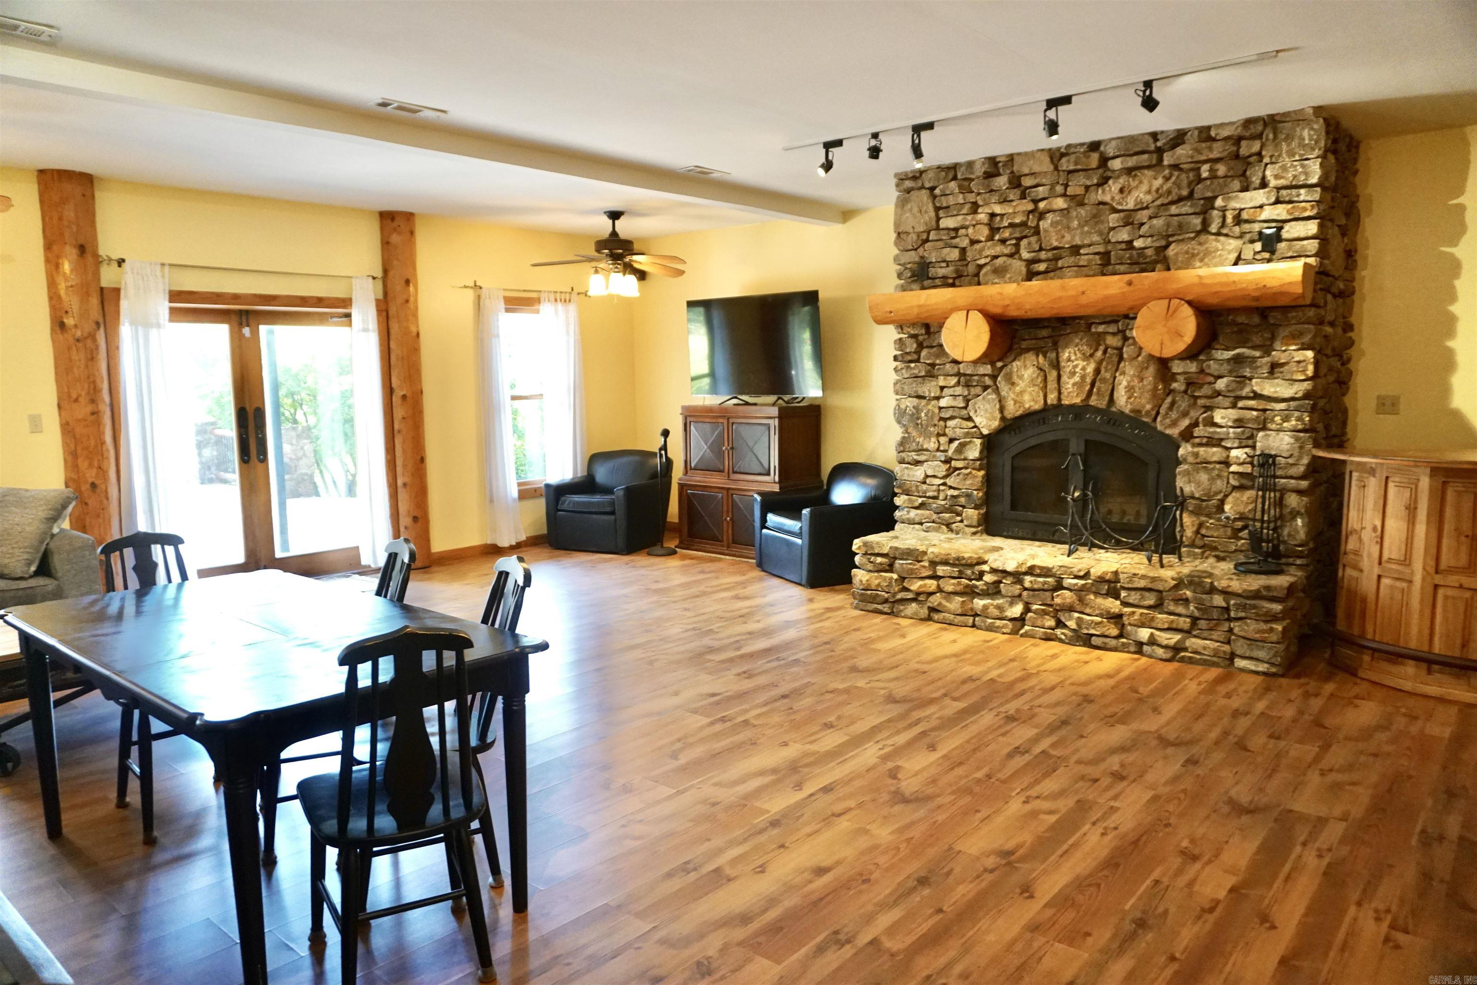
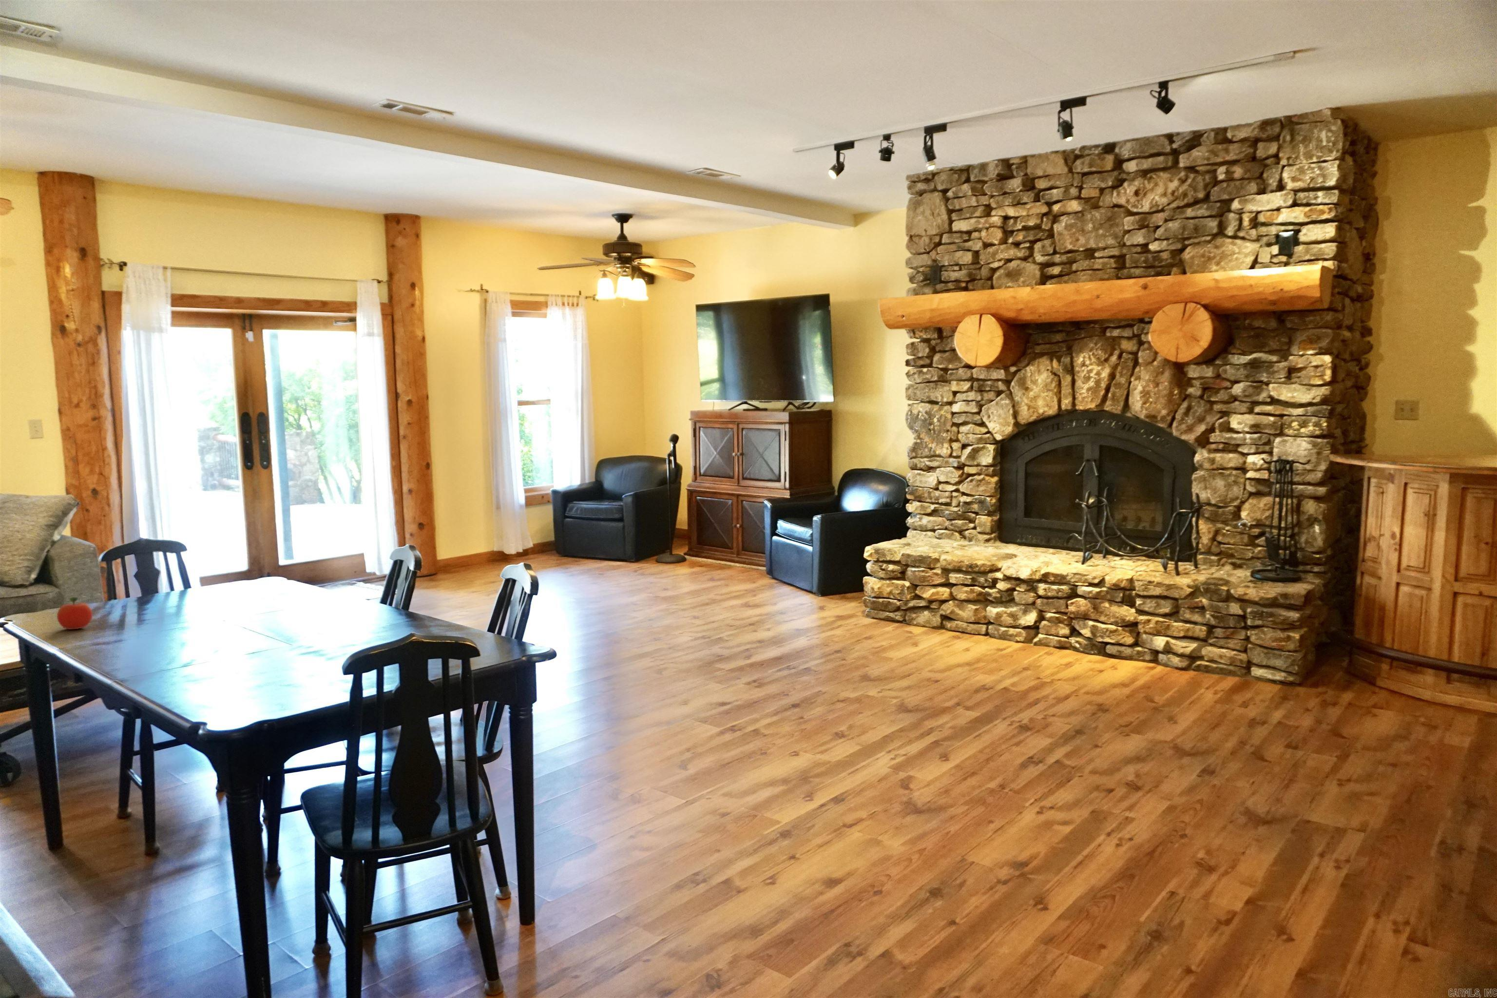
+ fruit [57,596,94,630]
